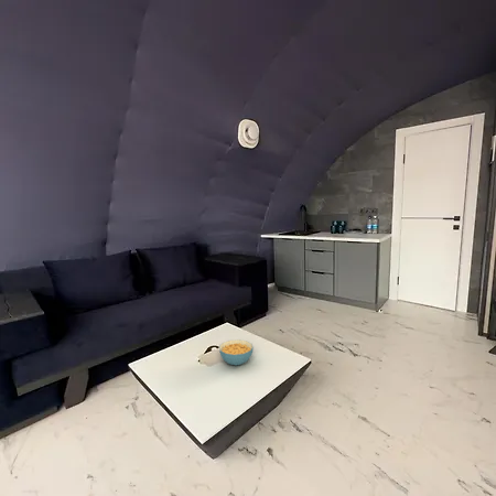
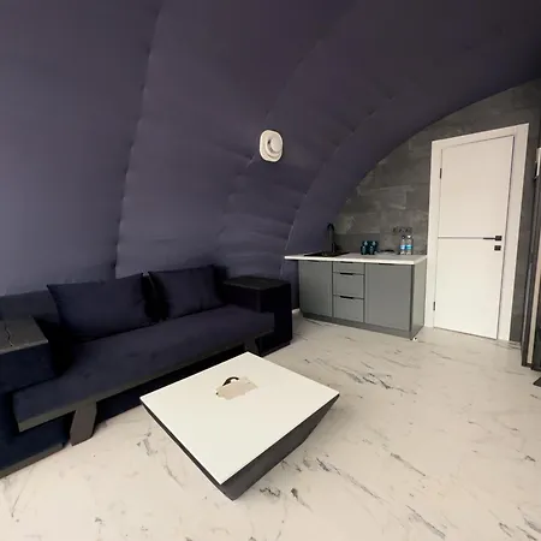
- cereal bowl [218,338,255,366]
